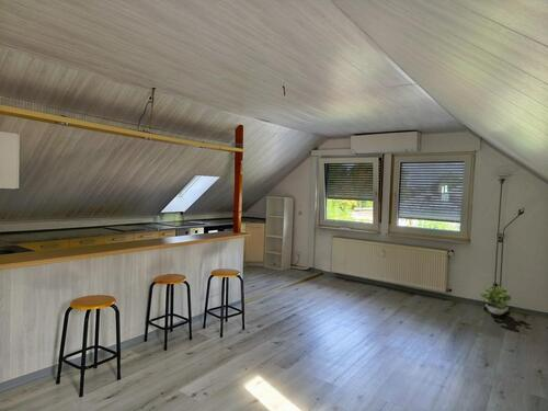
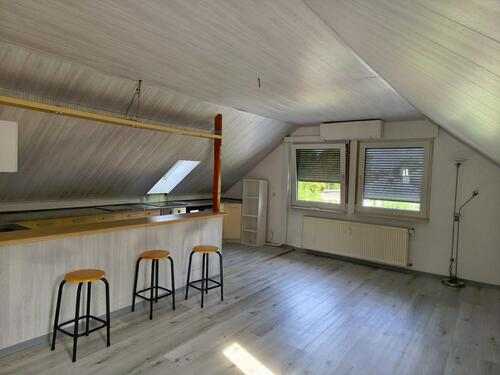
- potted plant [480,285,512,316]
